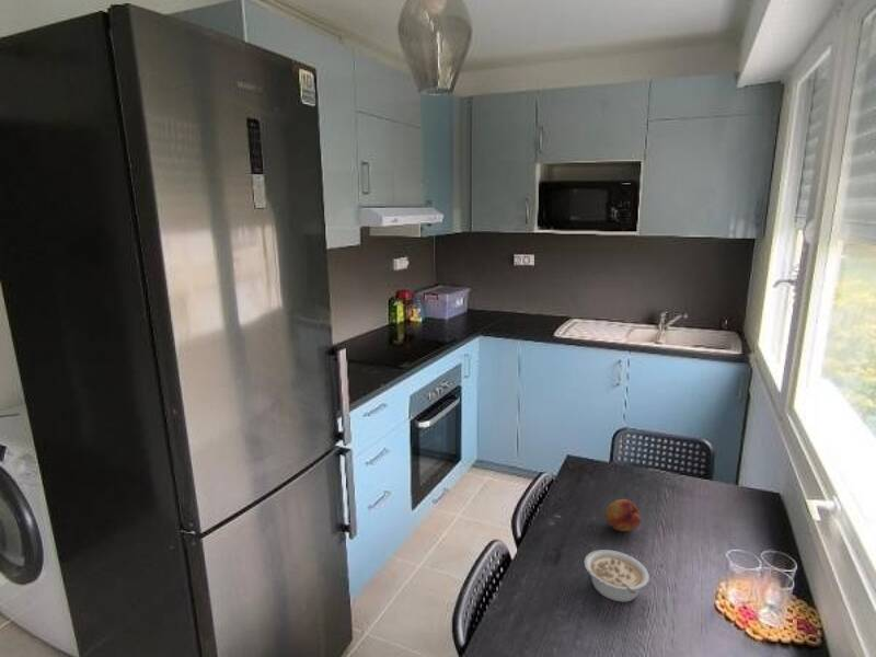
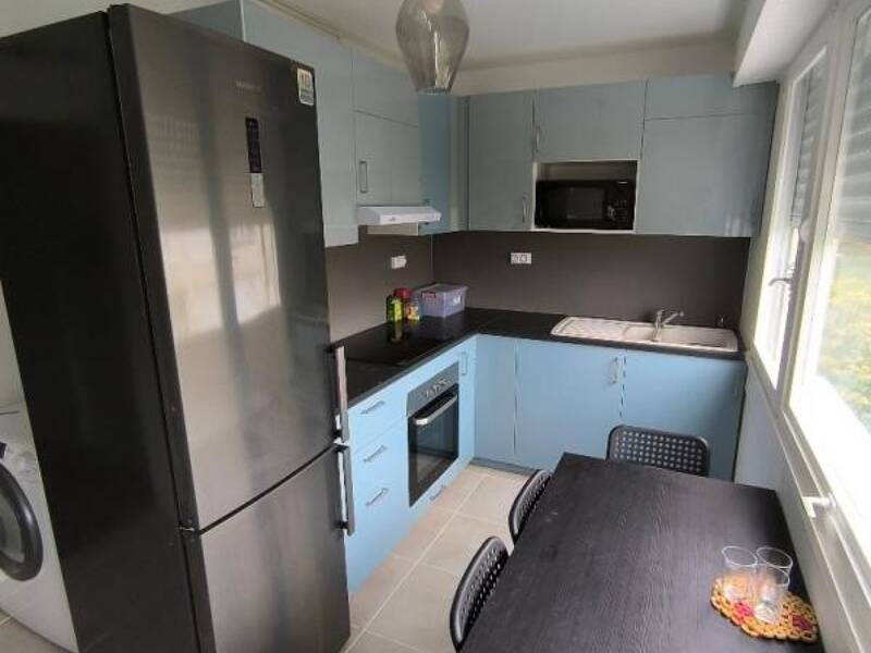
- fruit [604,498,642,532]
- legume [584,549,650,603]
